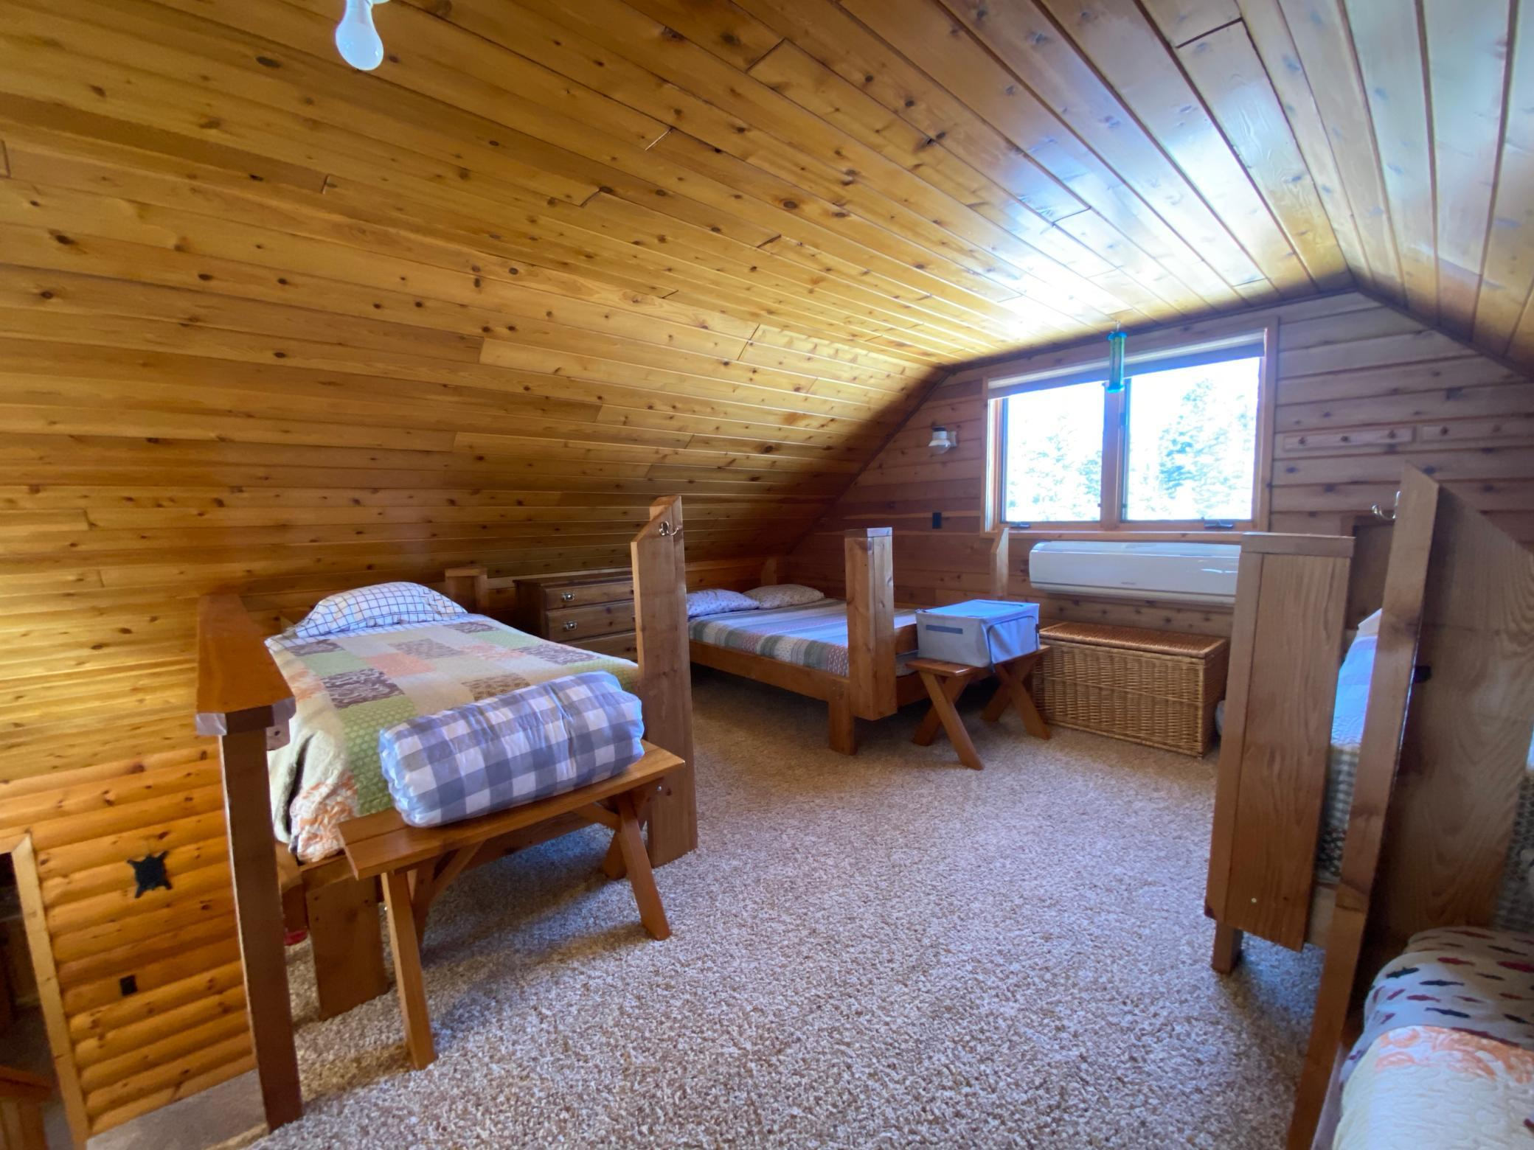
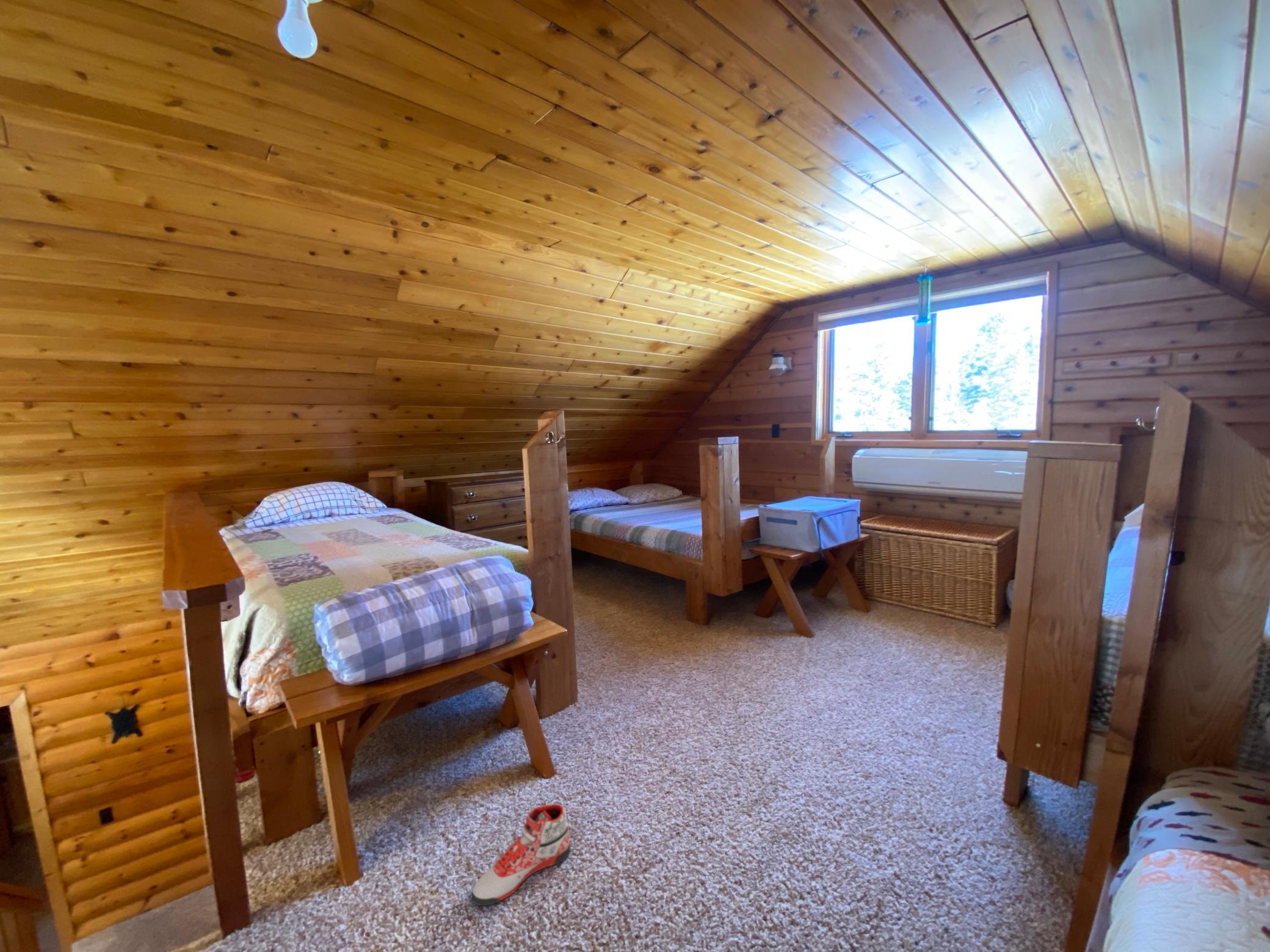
+ sneaker [471,803,571,906]
